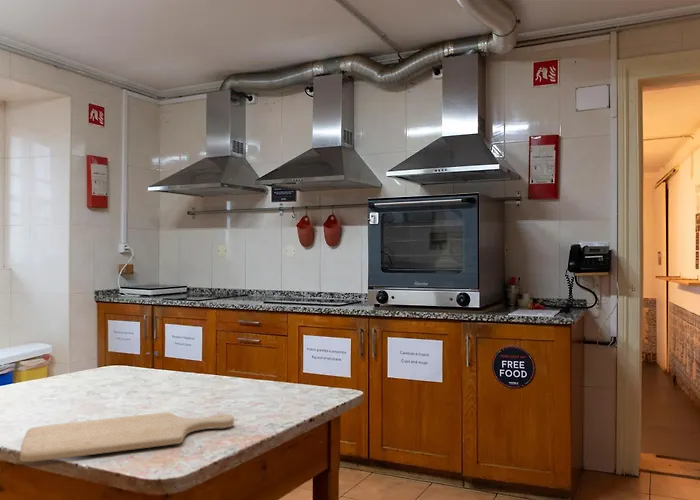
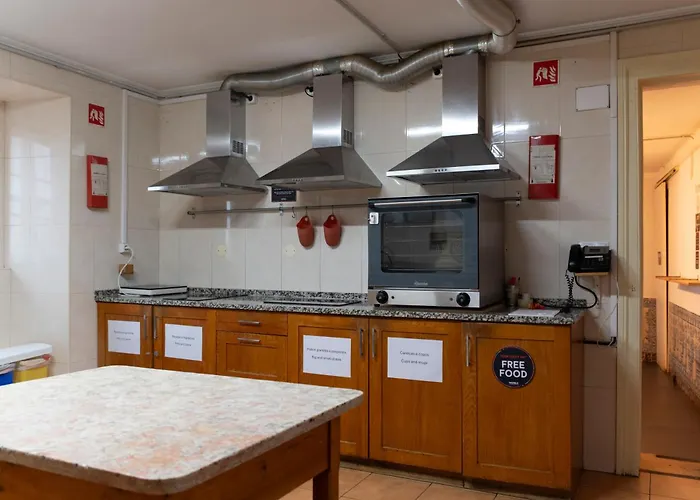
- chopping board [19,411,235,463]
